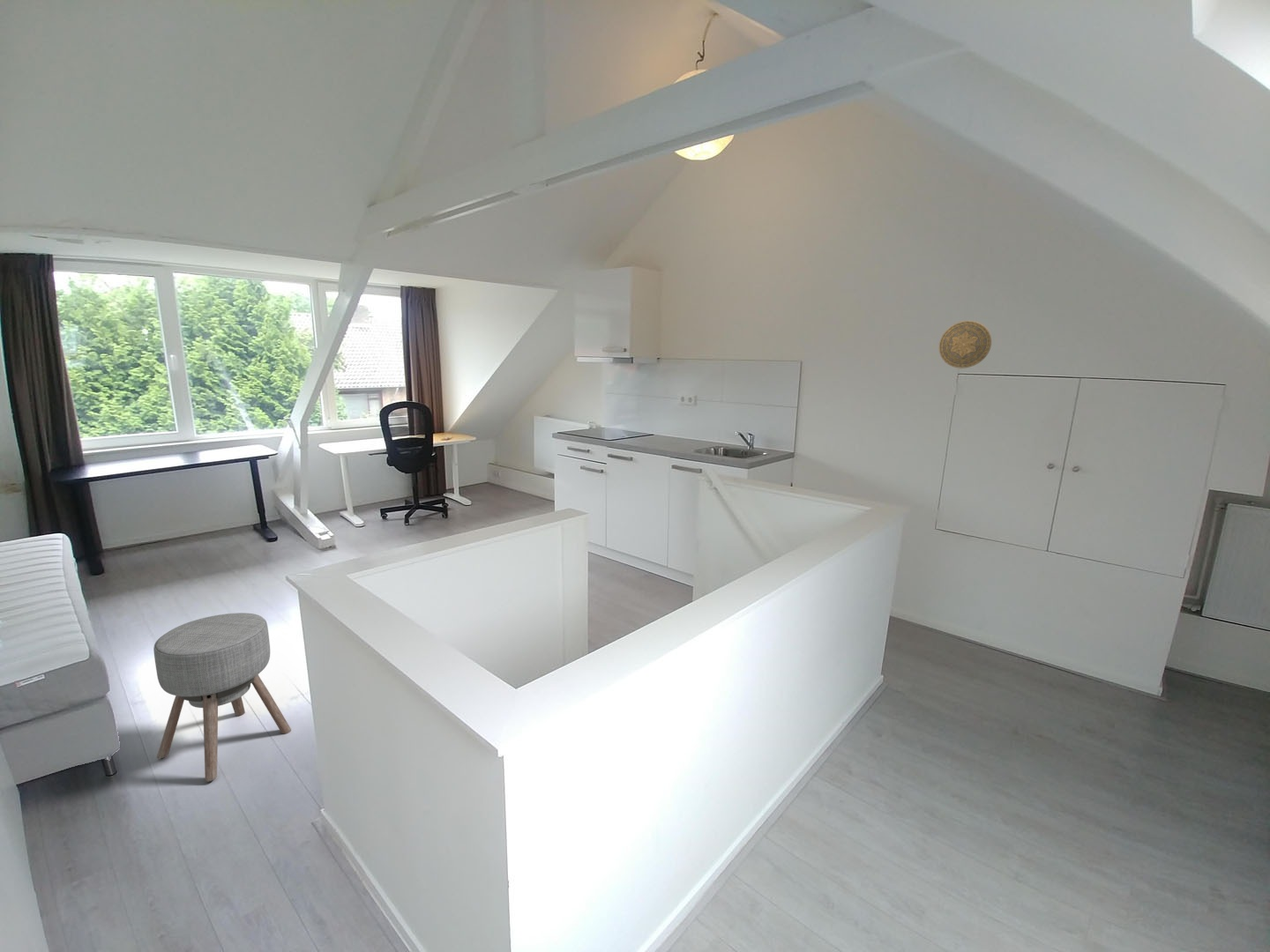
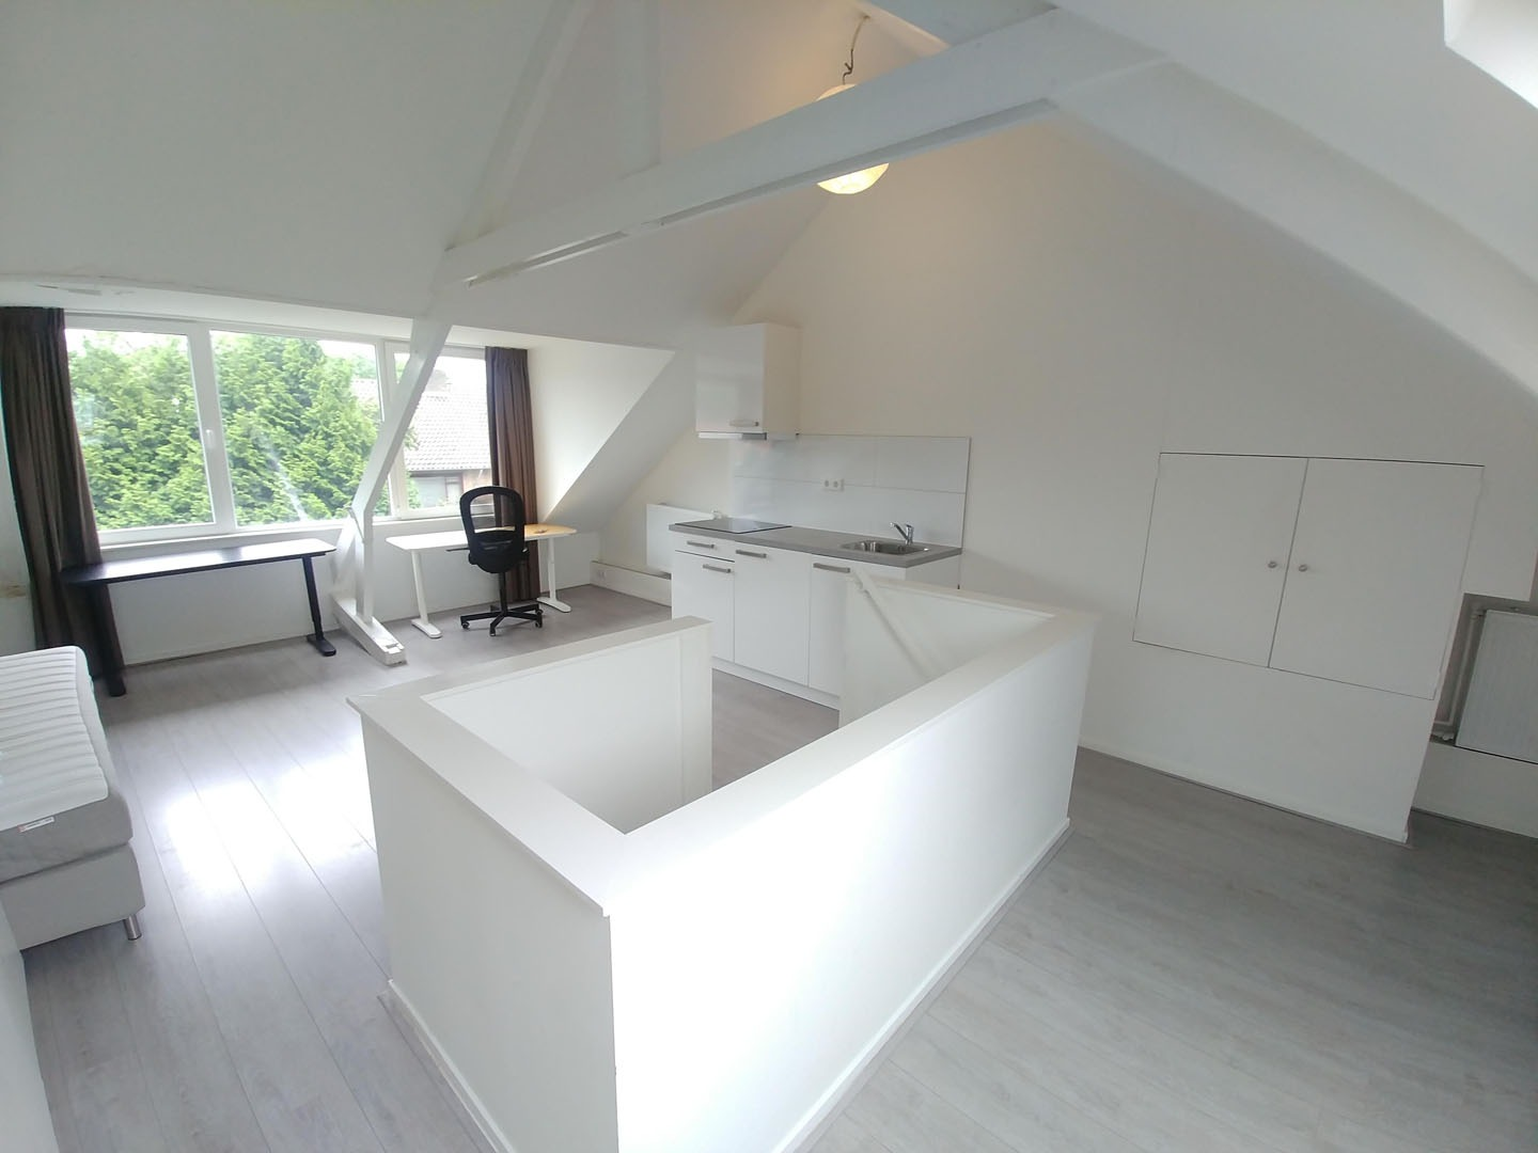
- decorative plate [938,320,992,369]
- ottoman [153,612,292,783]
